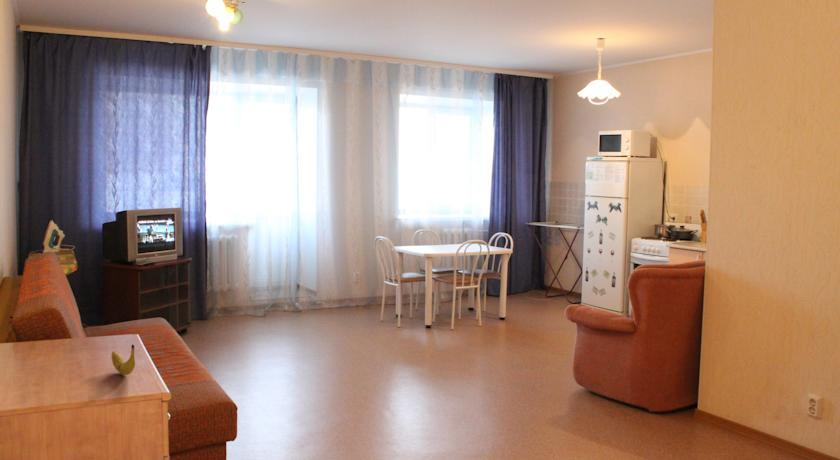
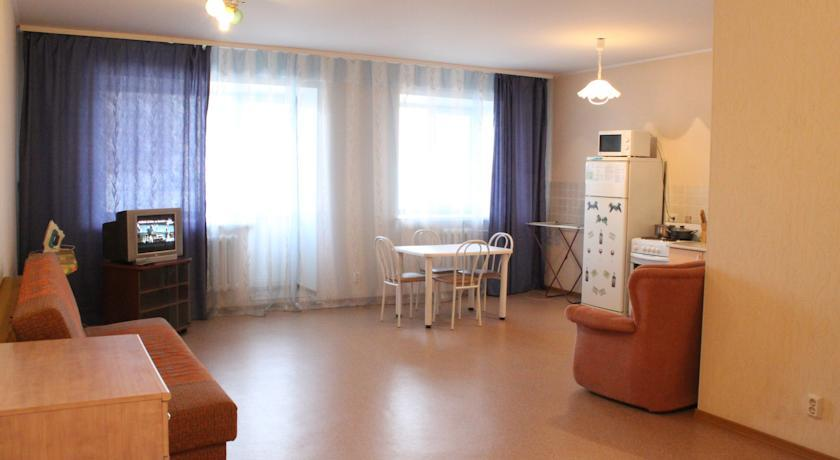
- banana [111,344,136,376]
